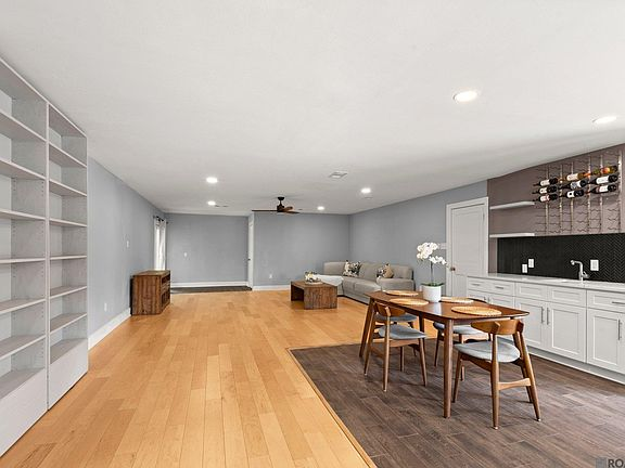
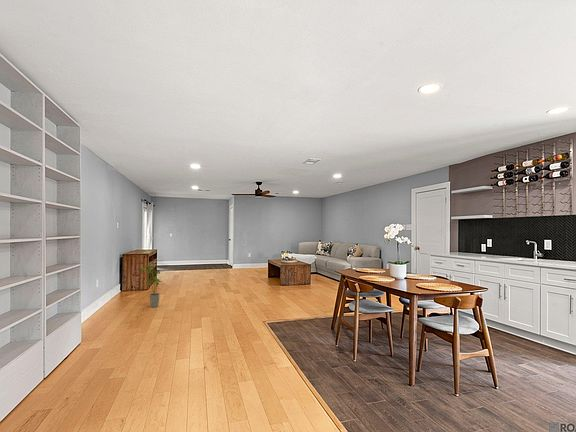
+ house plant [140,264,163,308]
